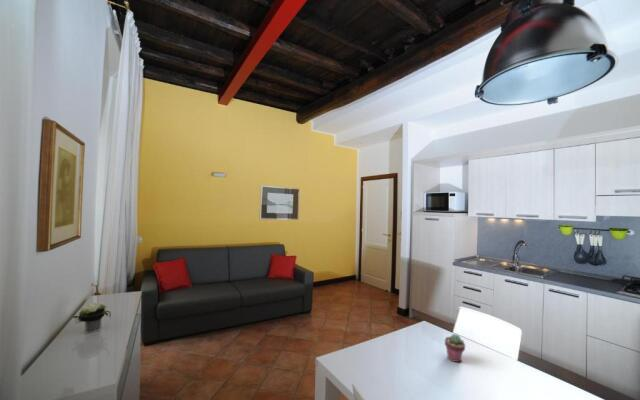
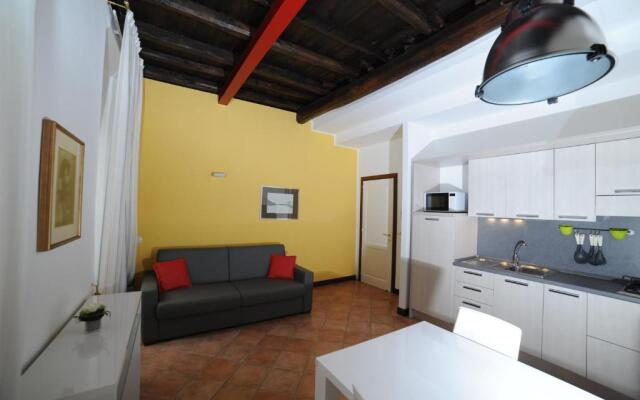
- potted succulent [444,333,466,363]
